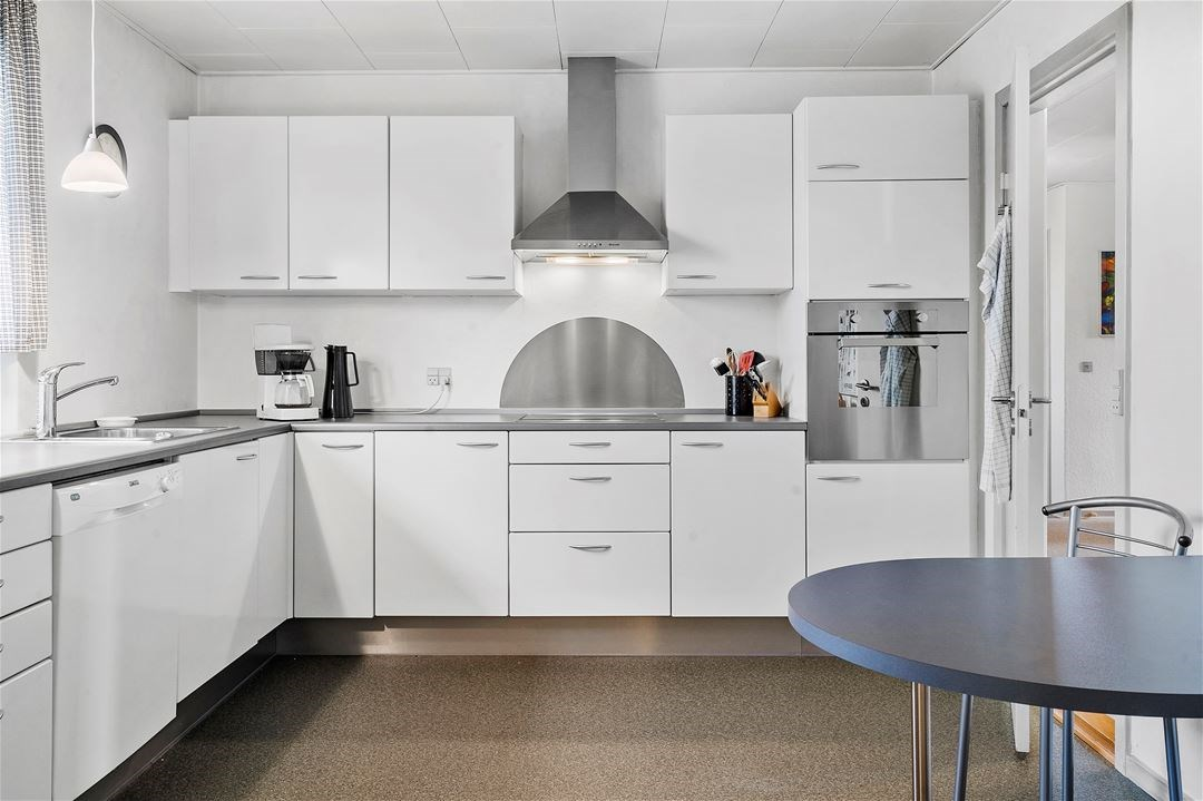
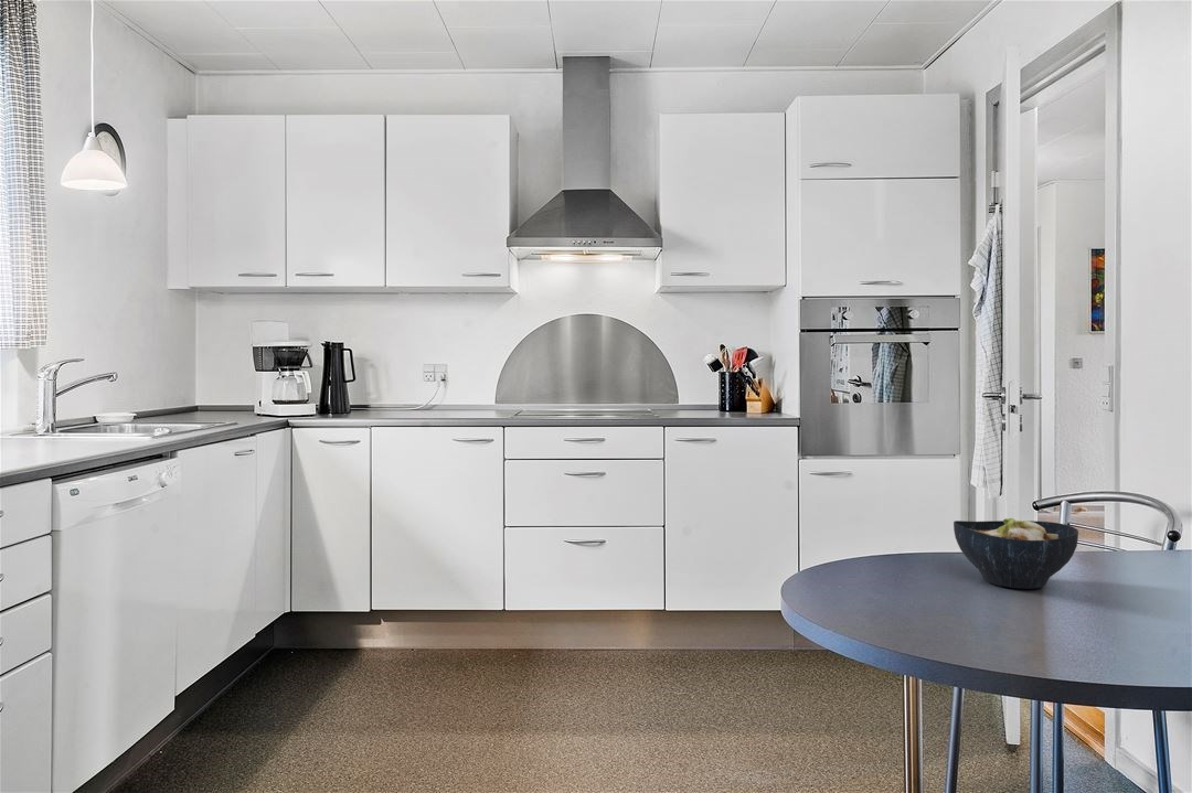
+ bowl [952,517,1079,590]
